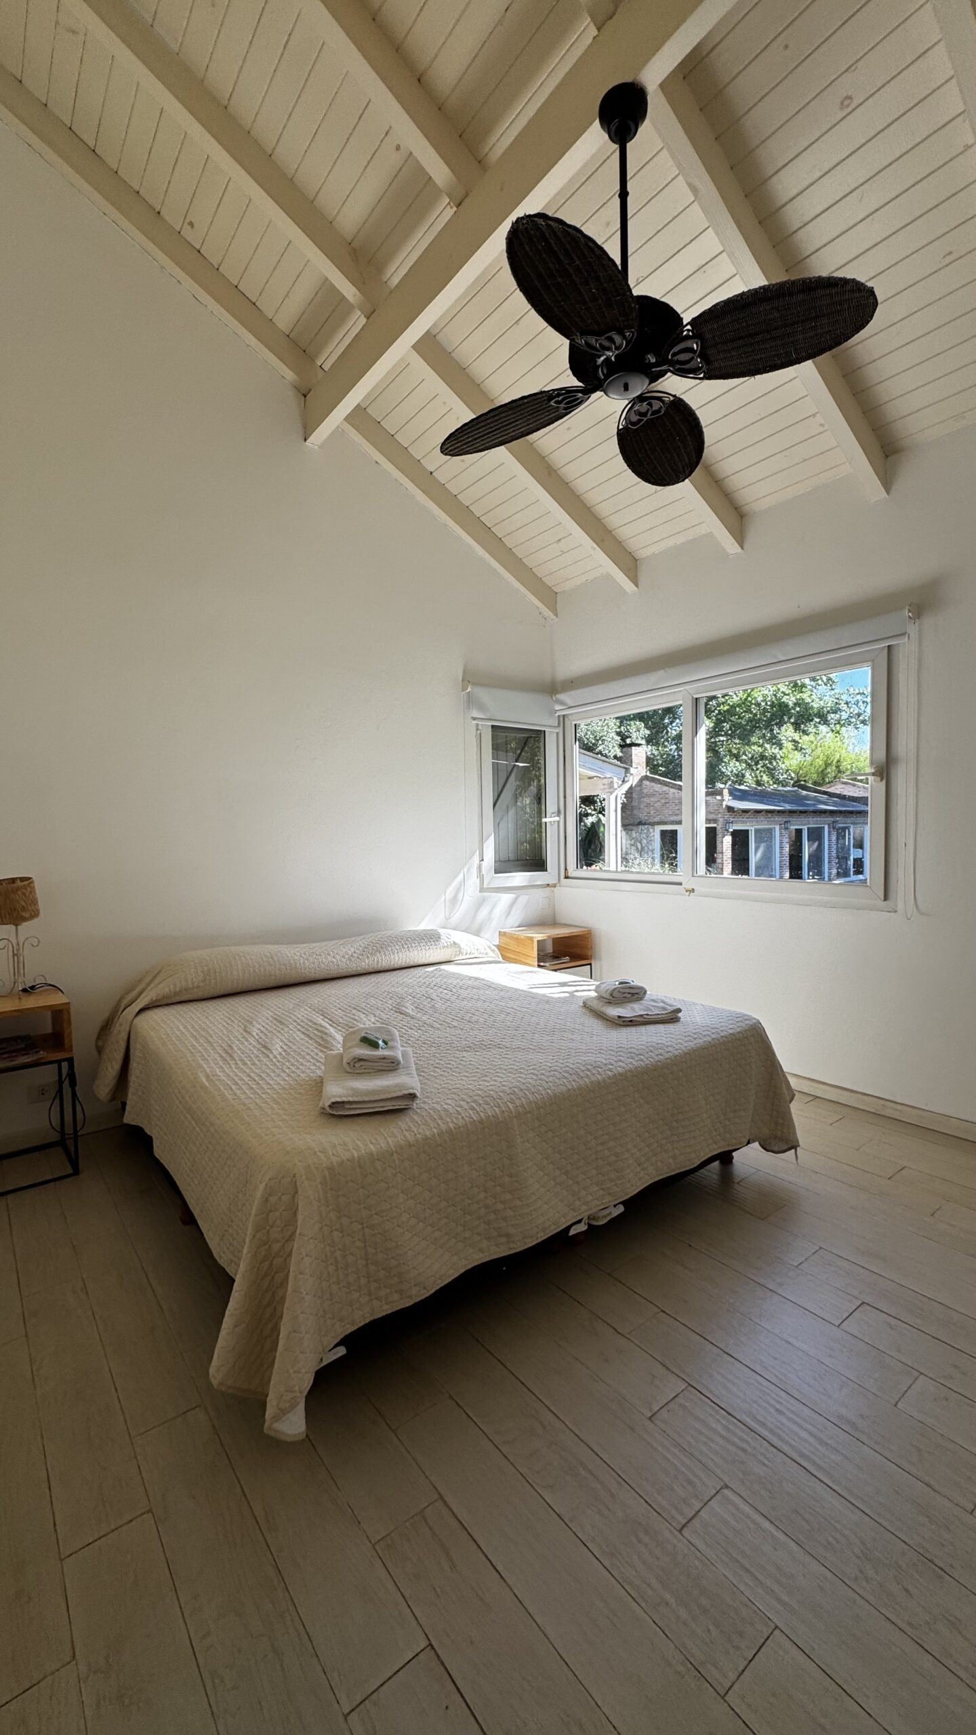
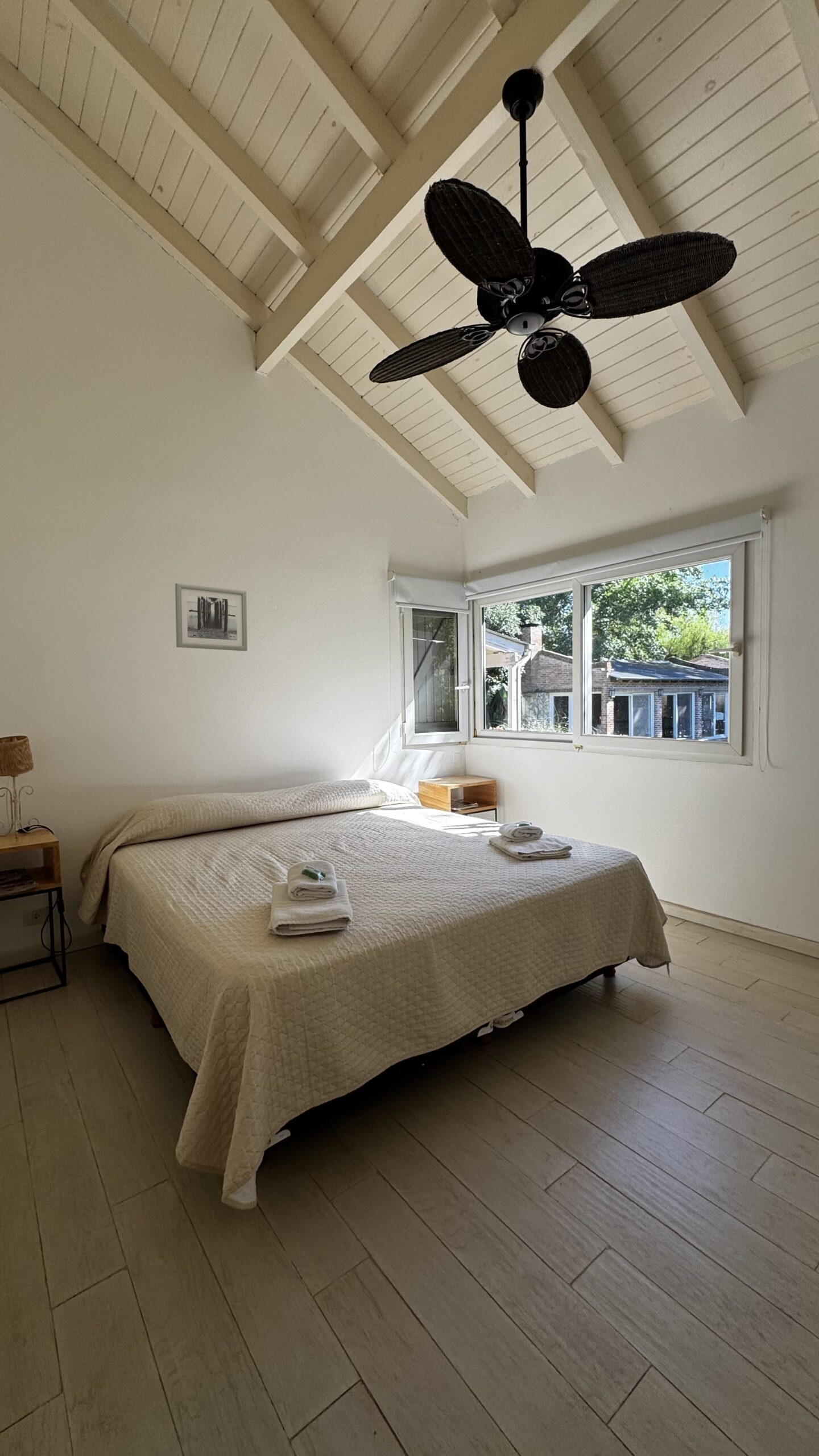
+ wall art [175,582,248,652]
